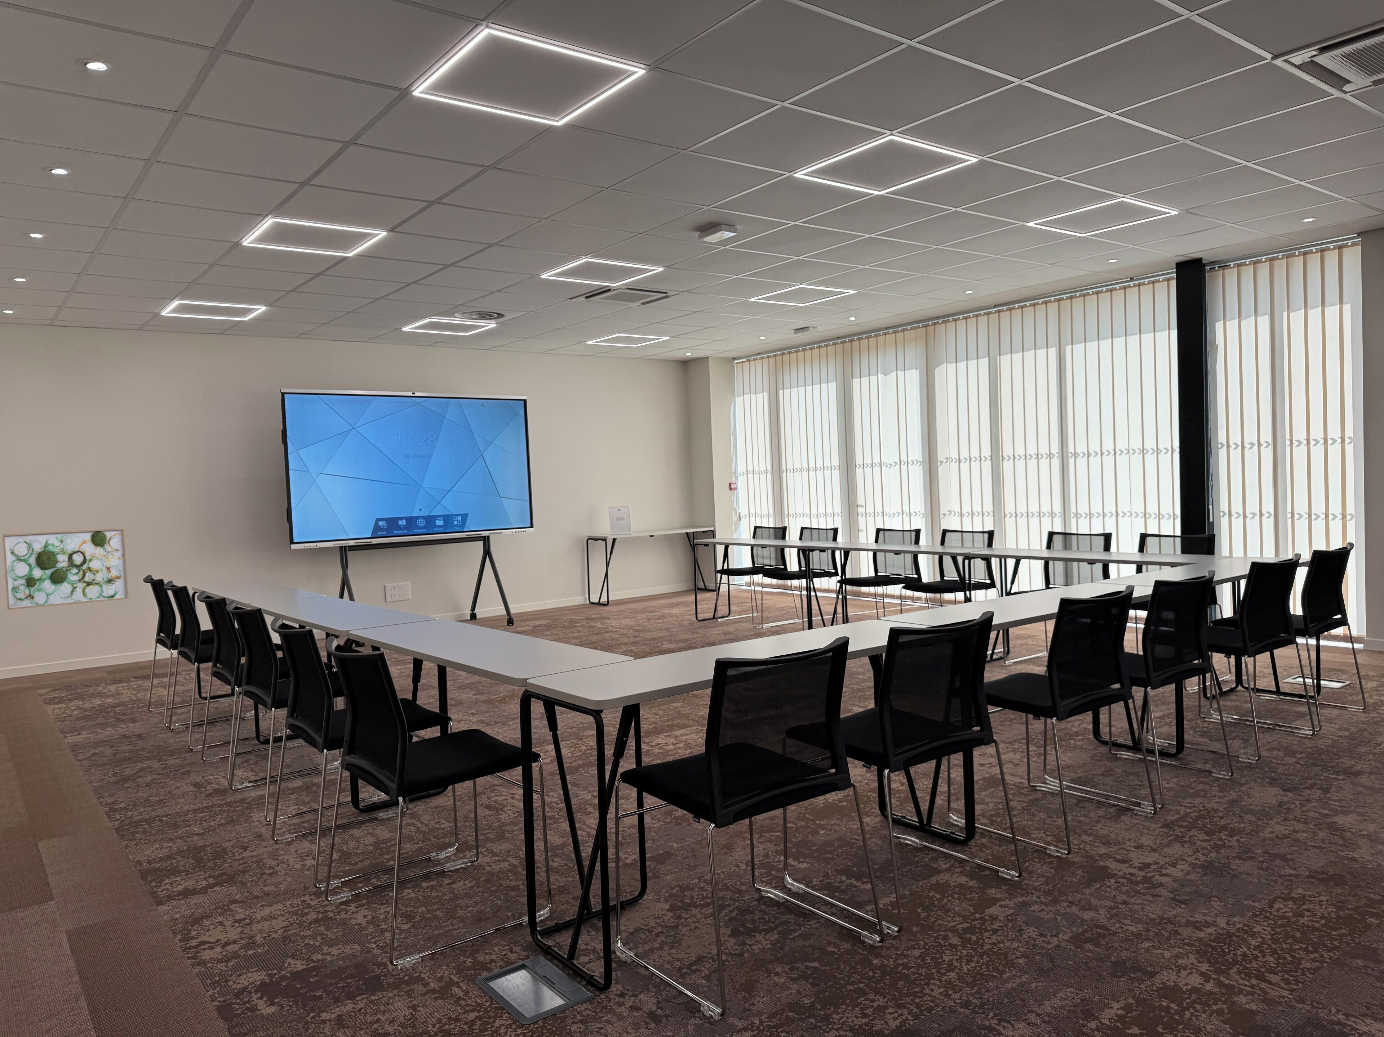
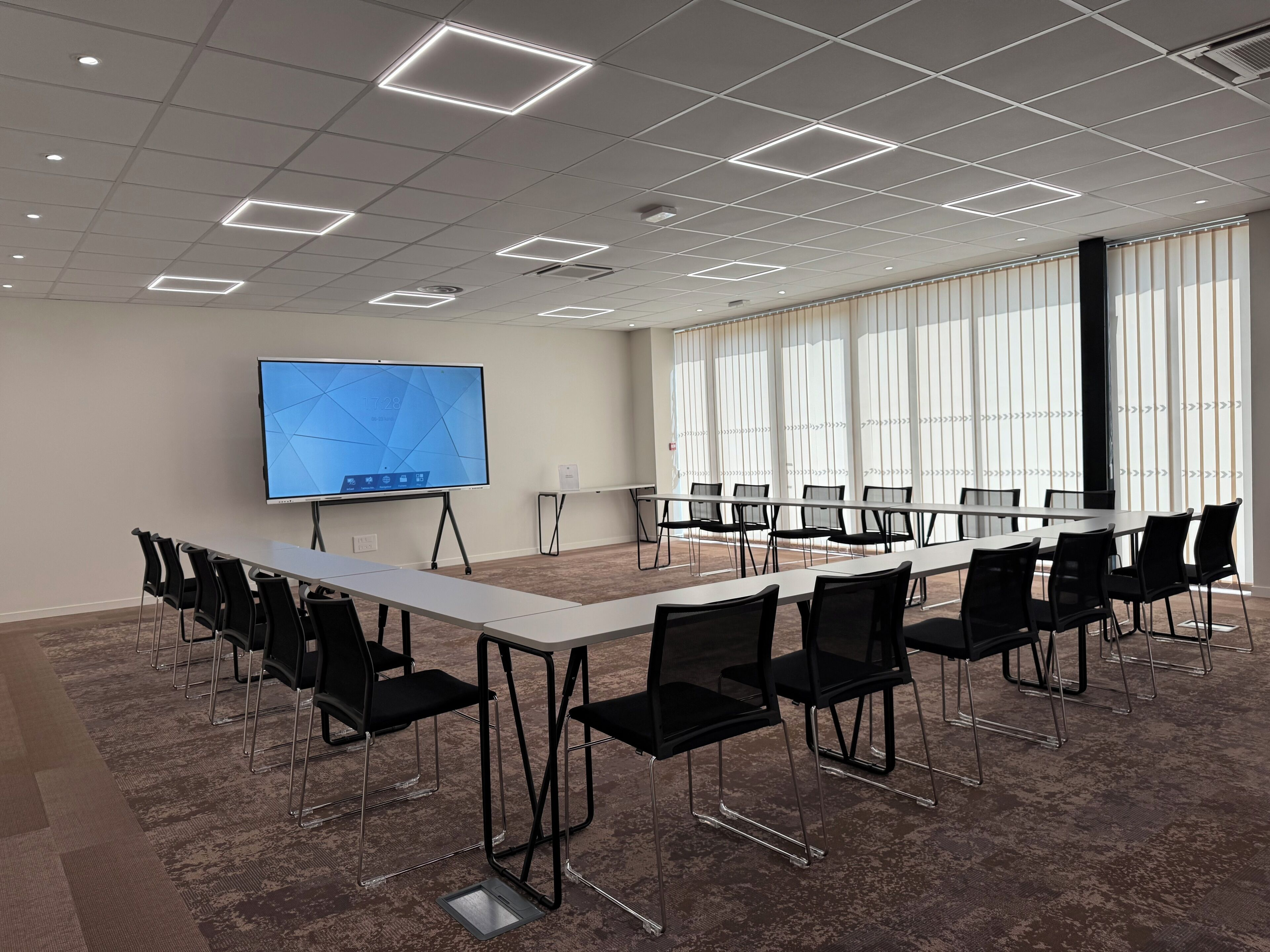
- wall art [2,528,129,610]
